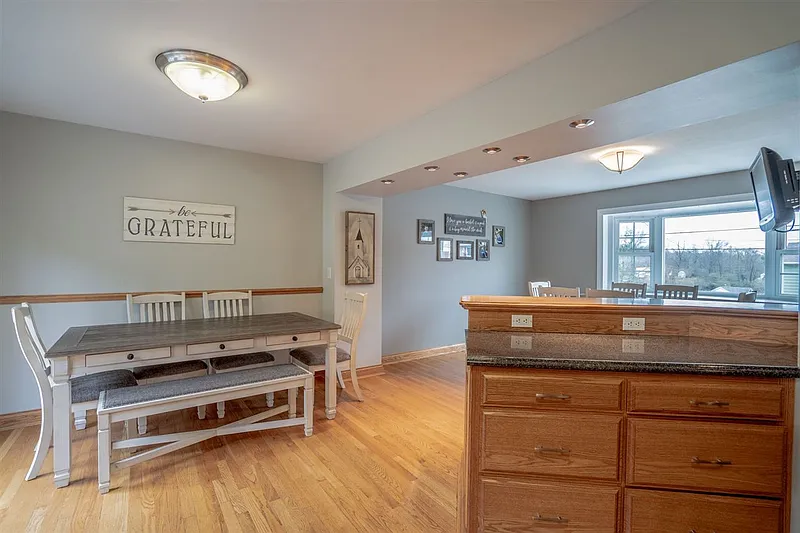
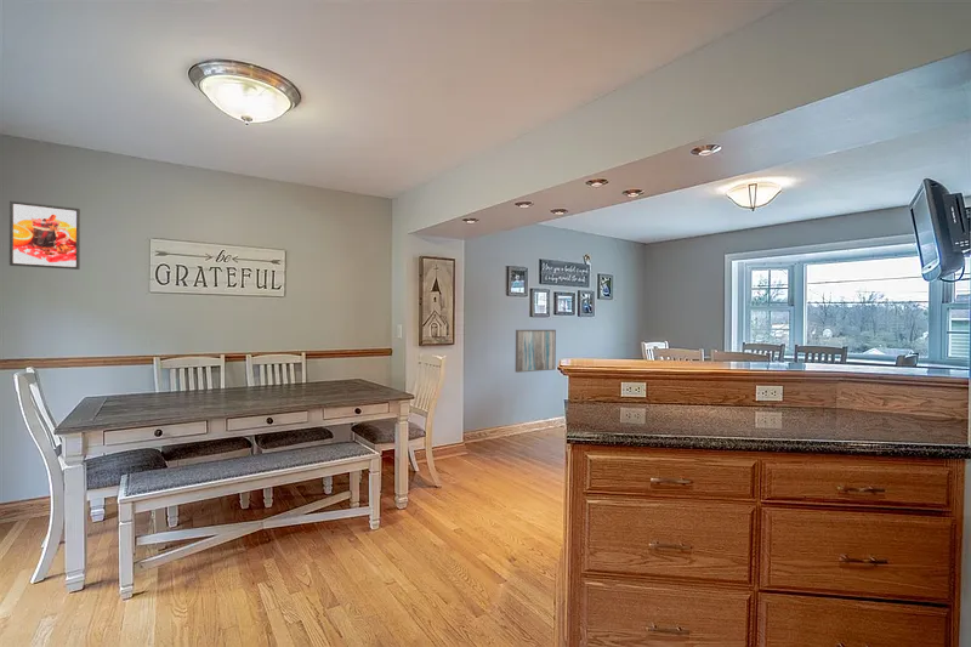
+ wall art [515,329,557,374]
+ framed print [8,200,81,271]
